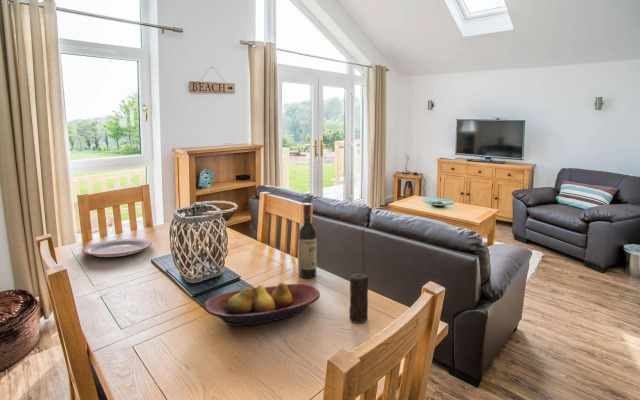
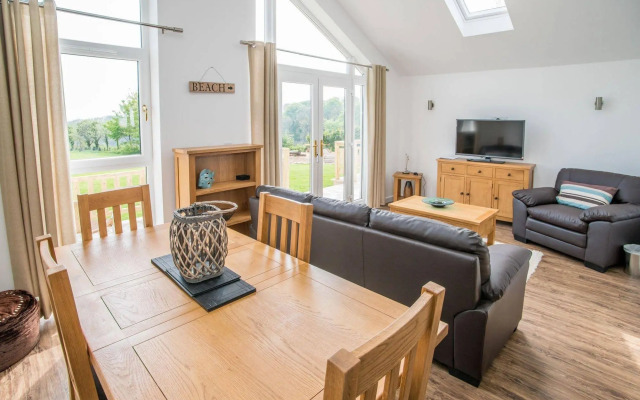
- candle [348,273,369,324]
- wine bottle [297,203,317,279]
- fruit bowl [204,281,321,327]
- plate [81,238,153,258]
